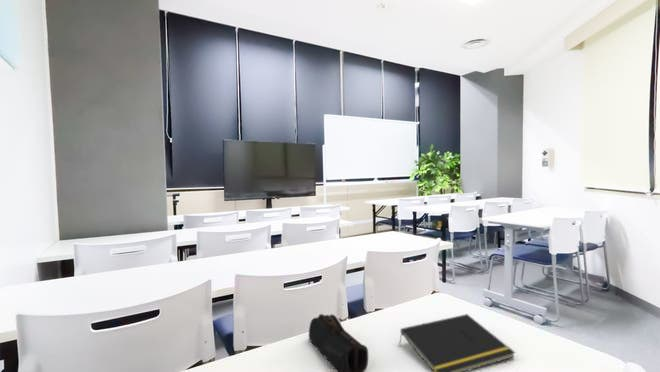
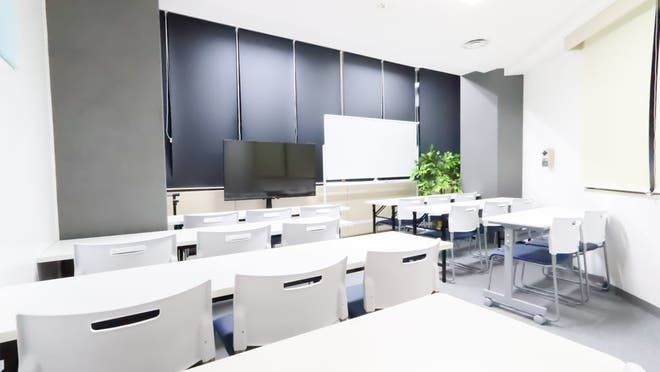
- pencil case [308,313,369,372]
- notepad [398,313,516,372]
